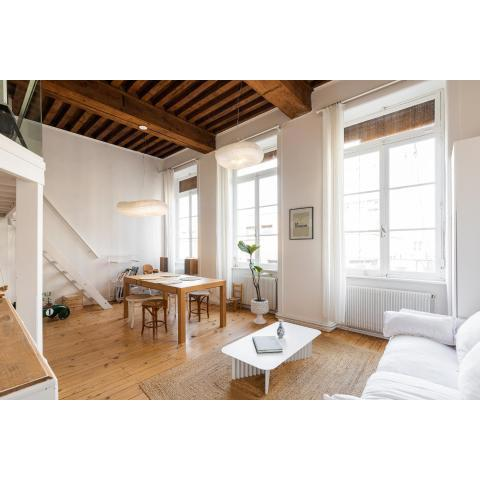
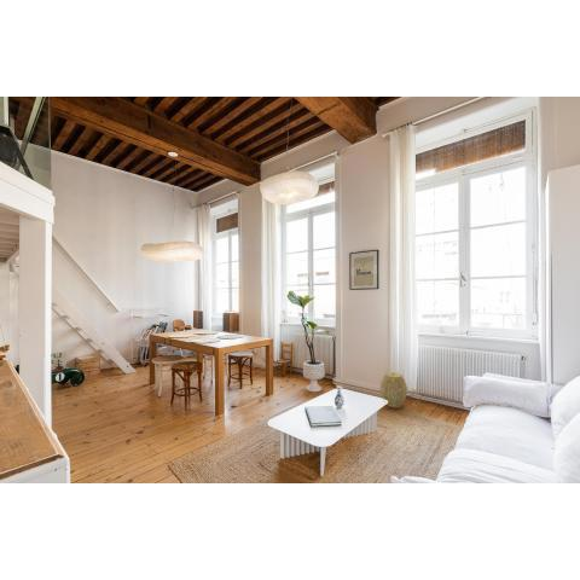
+ woven basket [378,371,408,408]
